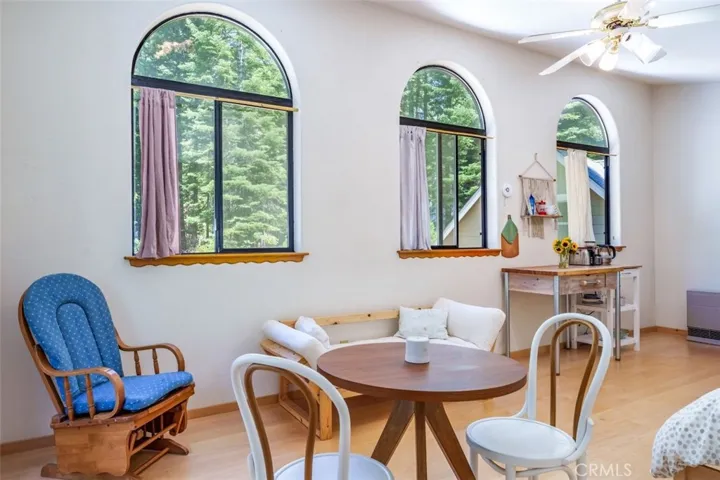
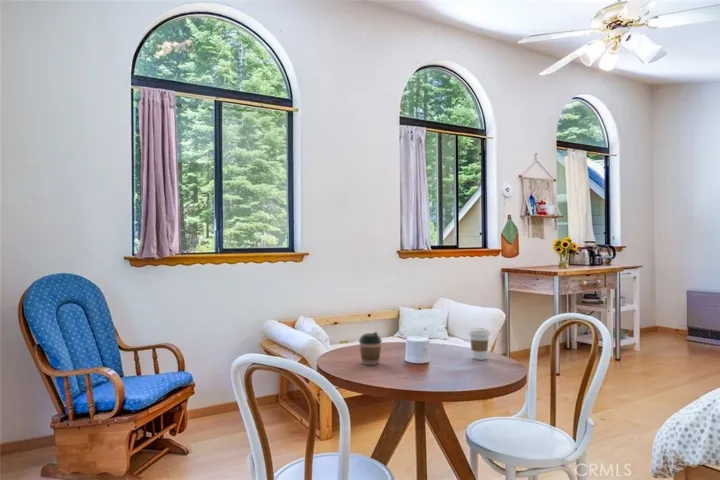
+ coffee cup [358,331,383,366]
+ coffee cup [467,327,491,361]
